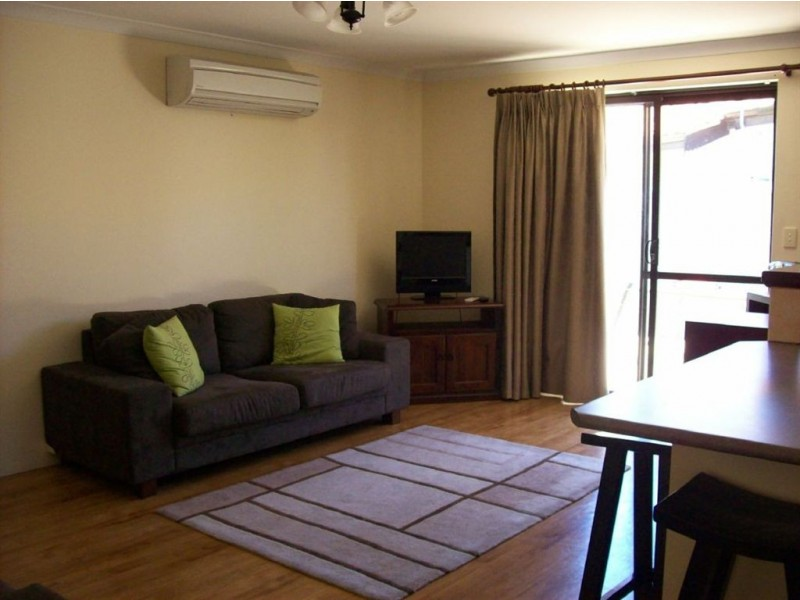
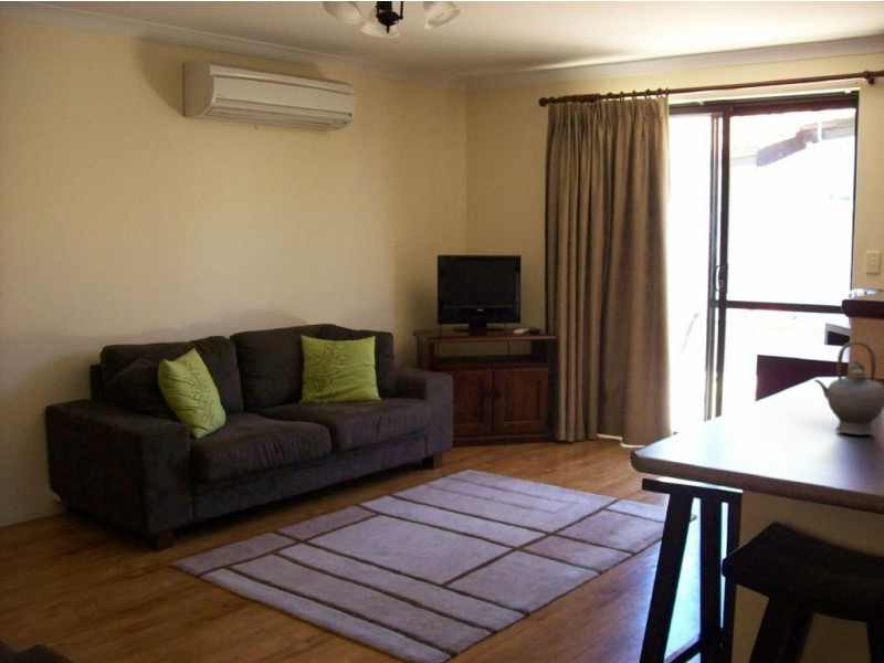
+ teapot [813,339,884,436]
